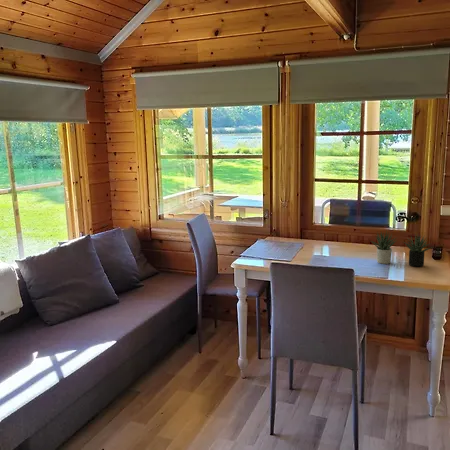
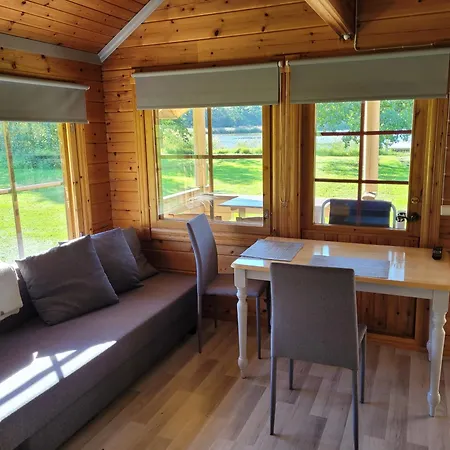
- succulent plant [370,229,433,267]
